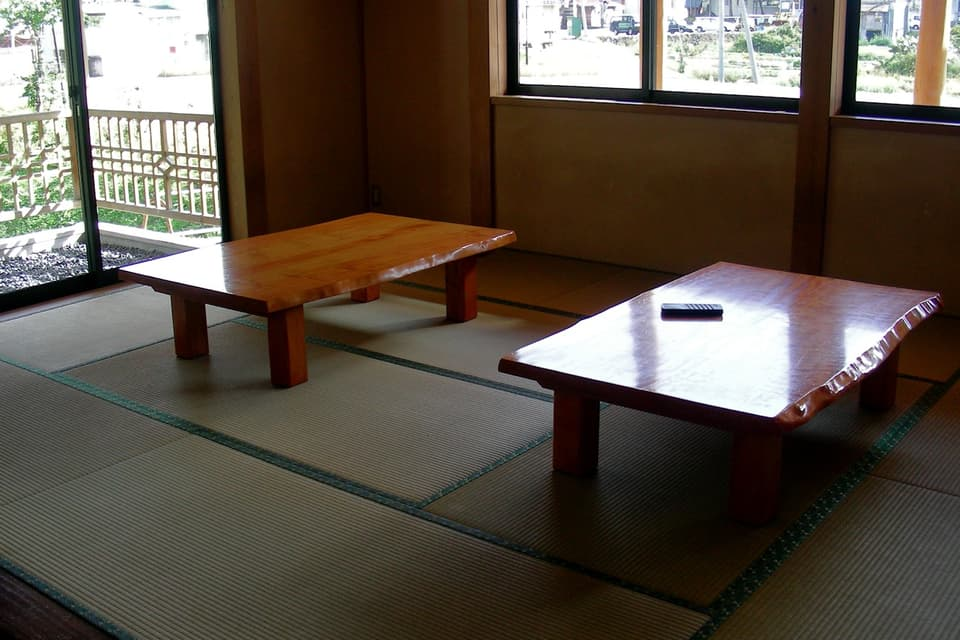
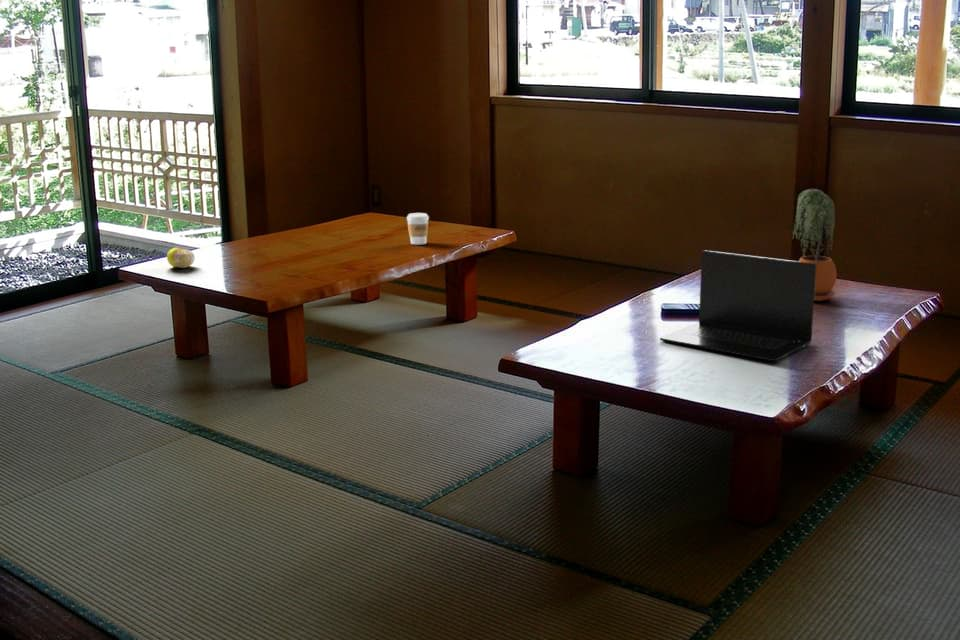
+ fruit [166,247,196,269]
+ potted plant [791,187,838,302]
+ laptop [659,249,816,362]
+ coffee cup [406,212,430,246]
